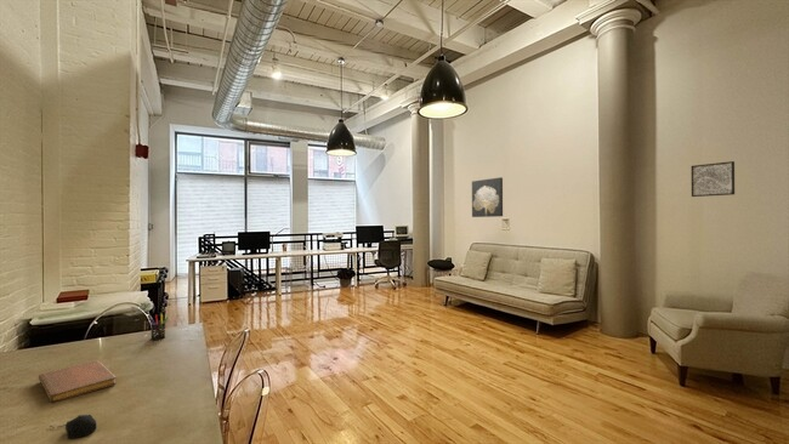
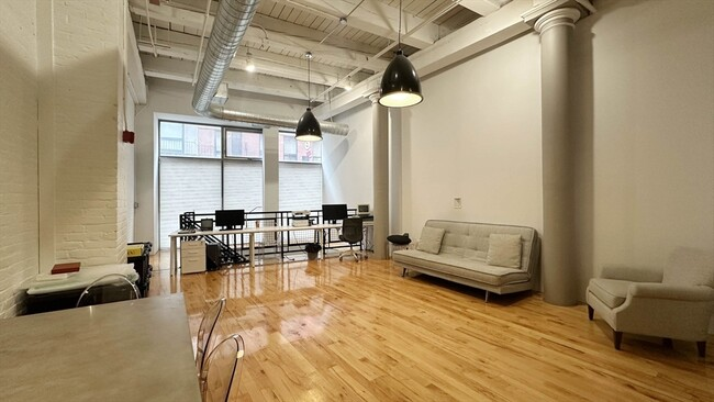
- pen holder [148,313,170,341]
- computer mouse [49,414,98,440]
- wall art [471,176,504,218]
- notebook [38,360,117,404]
- wall art [691,160,736,198]
